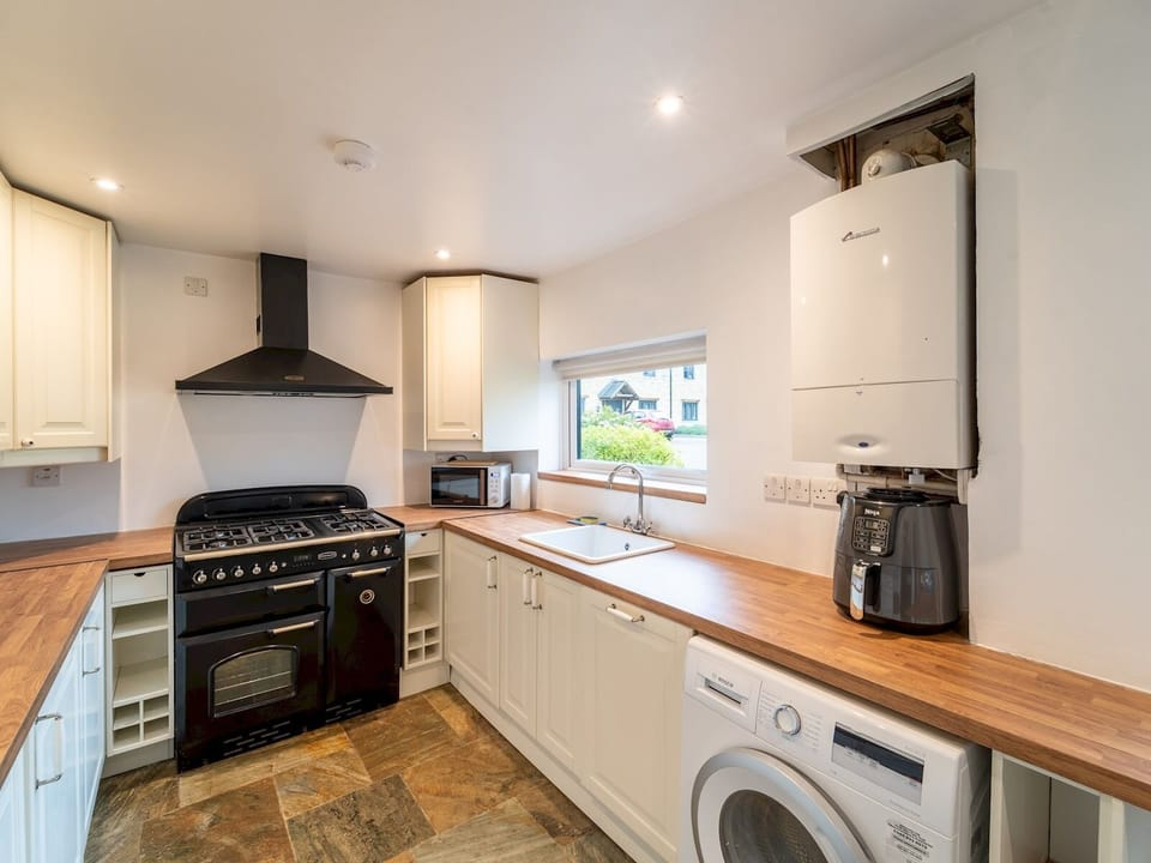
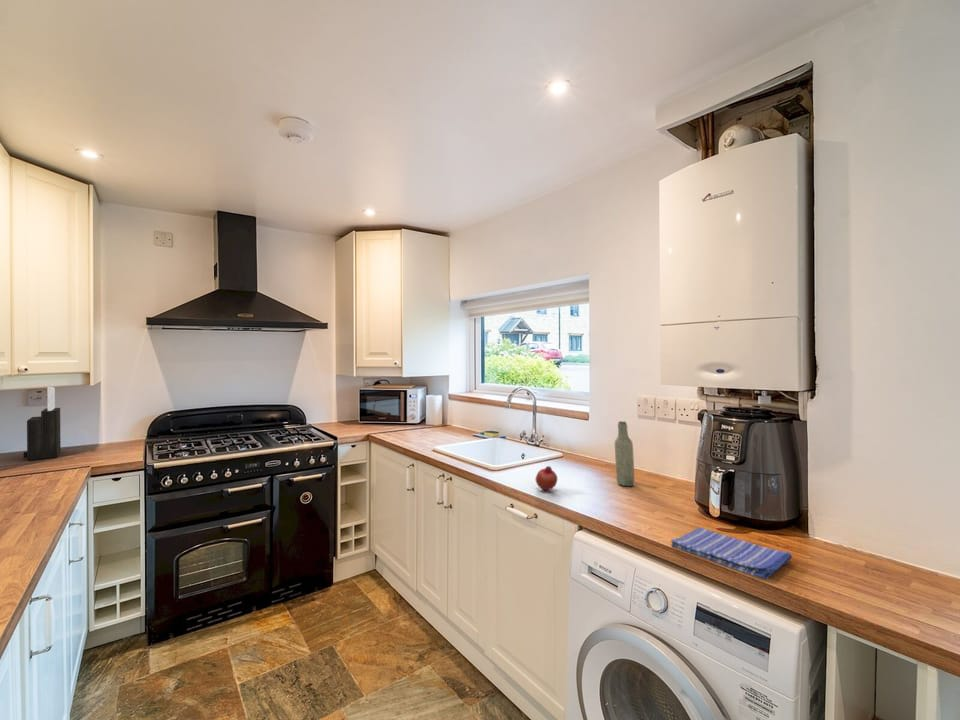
+ knife block [23,386,62,461]
+ dish towel [670,526,793,581]
+ fruit [535,465,558,491]
+ bottle [614,420,635,487]
